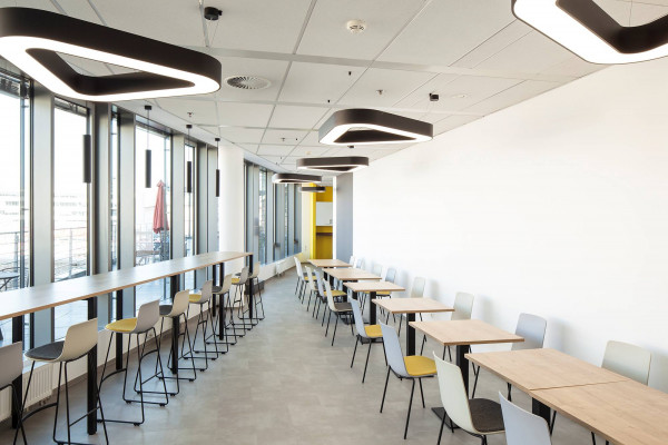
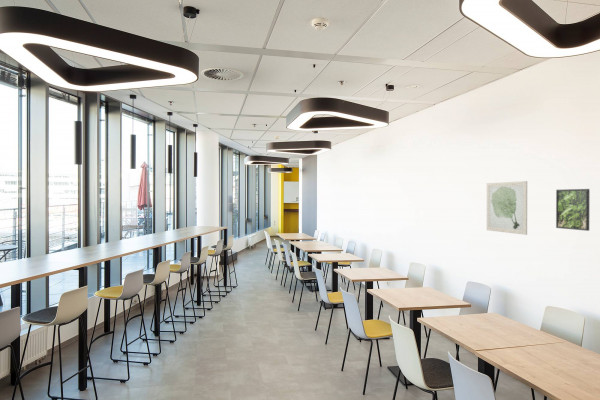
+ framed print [555,188,591,232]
+ wall art [486,180,528,236]
